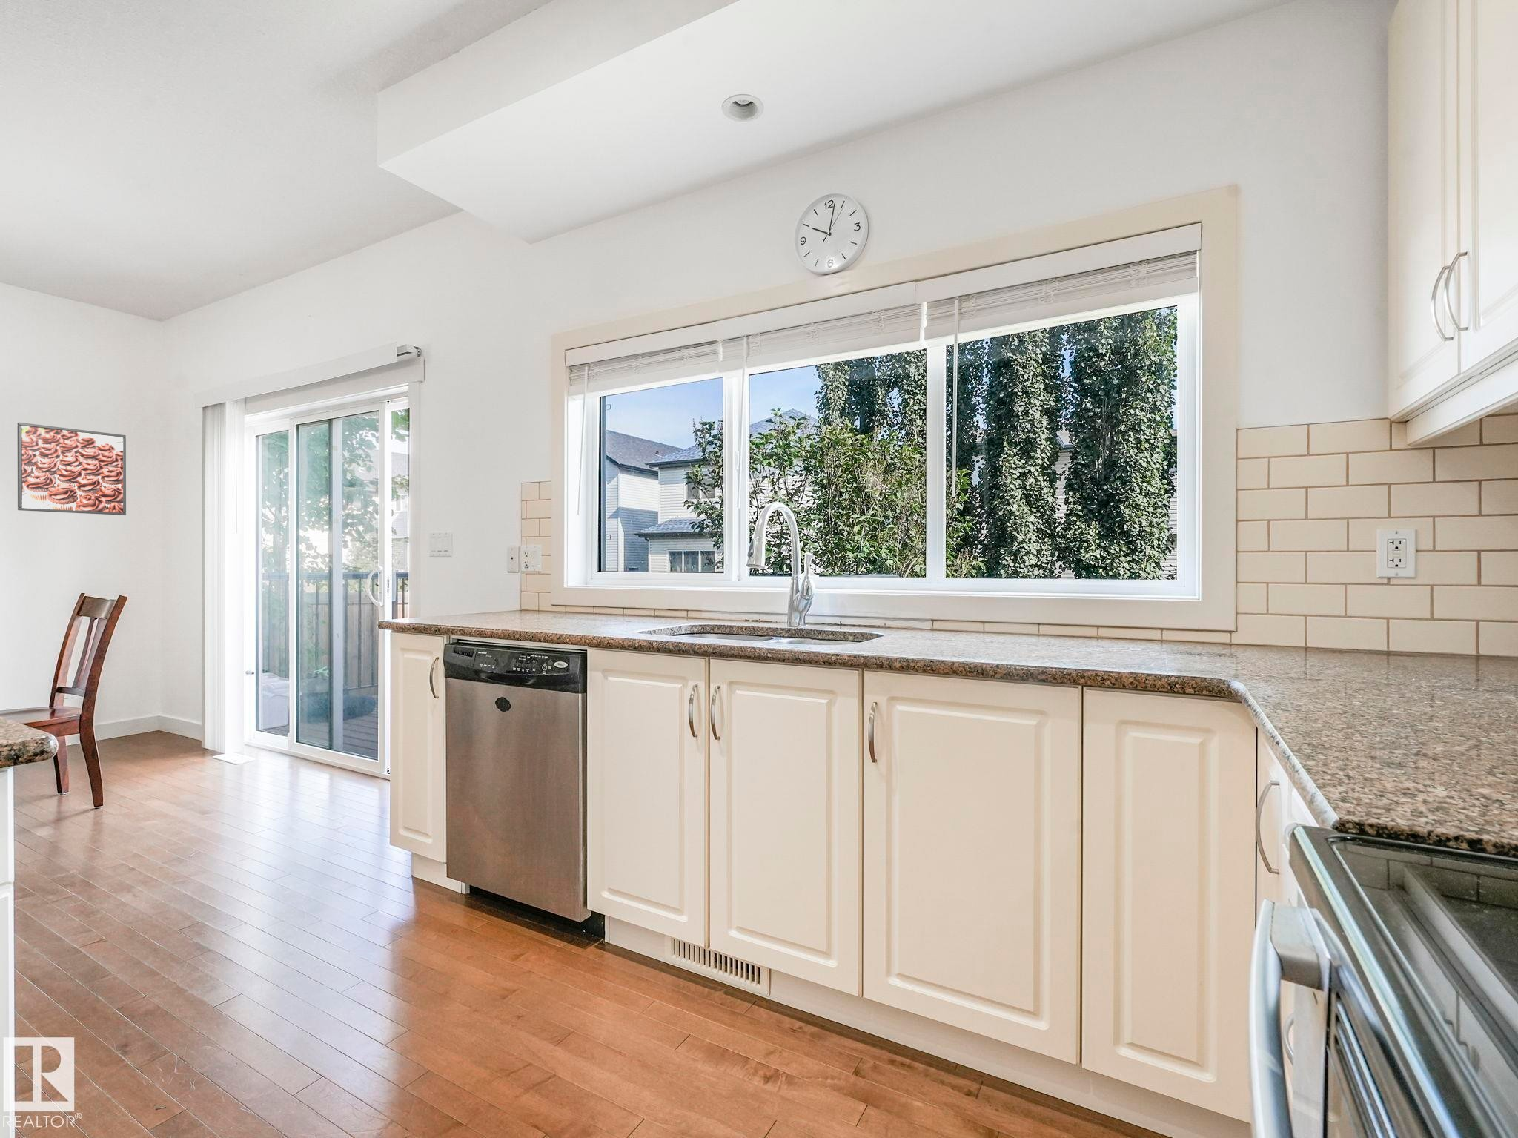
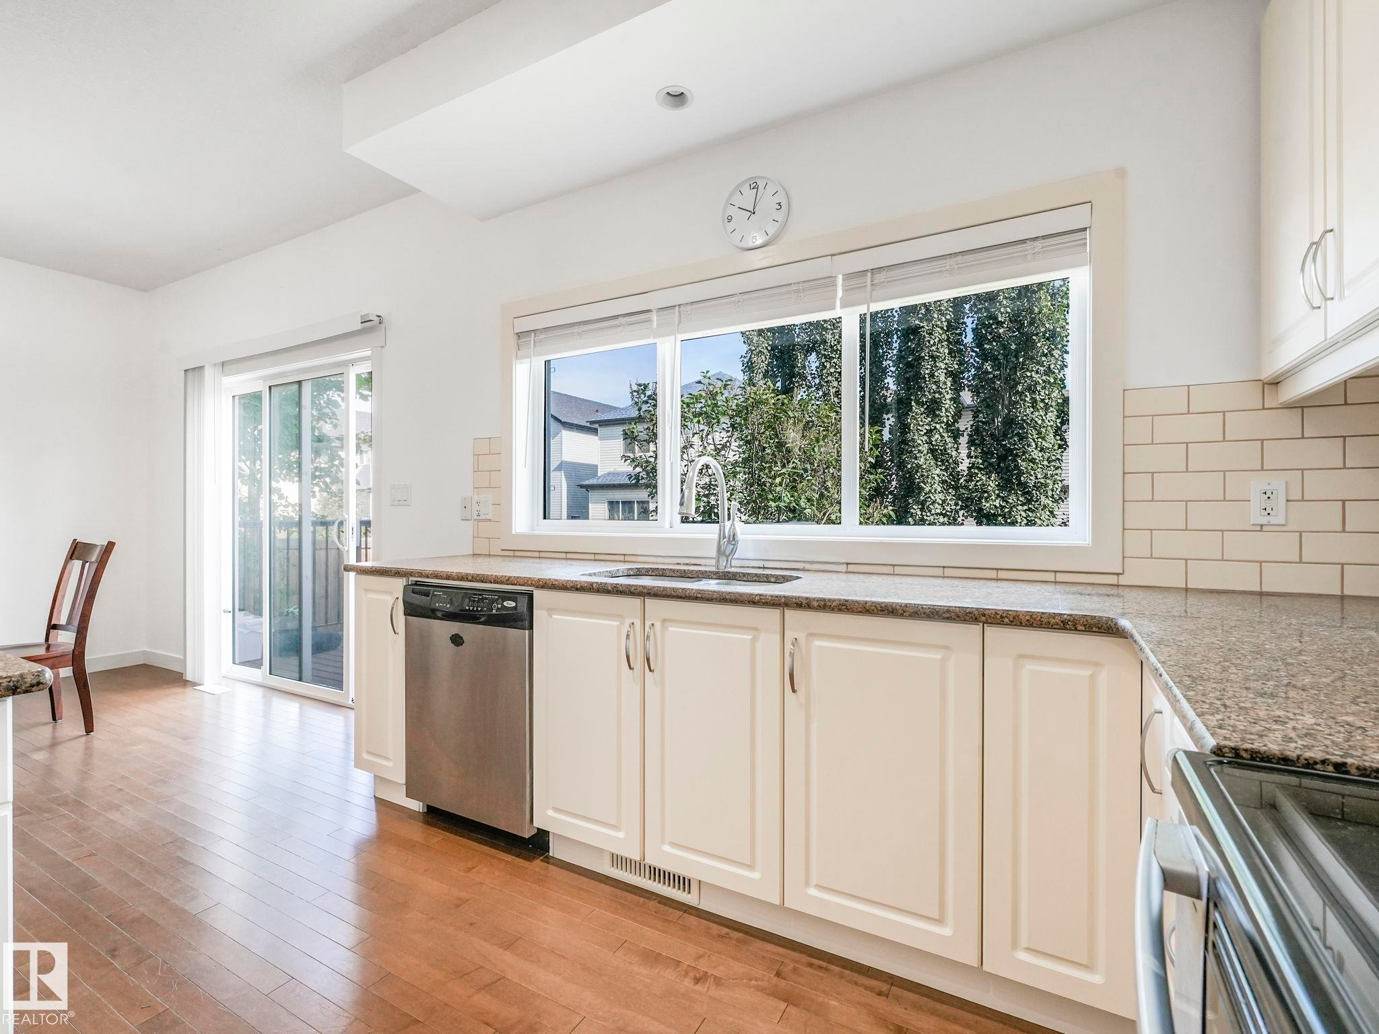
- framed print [17,422,127,516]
